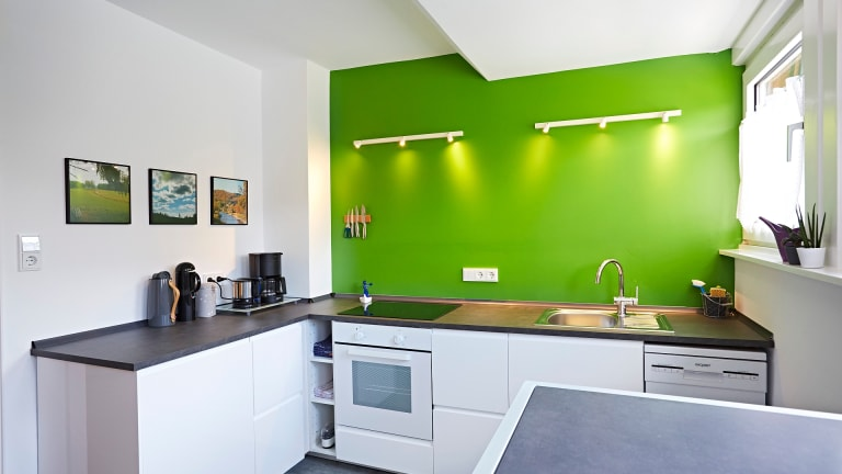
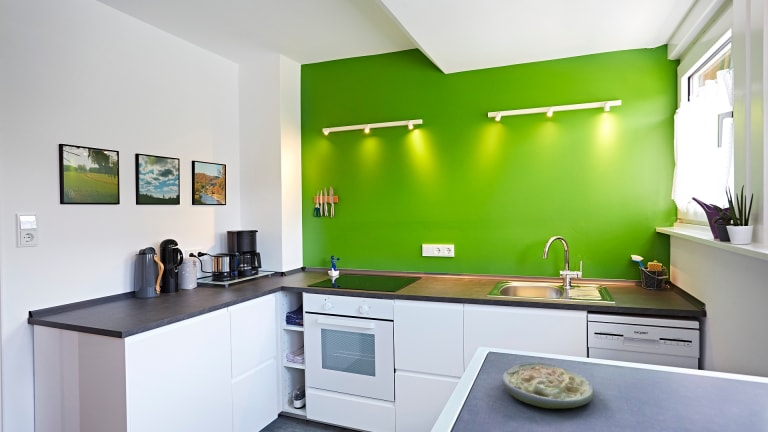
+ soup [501,361,595,410]
